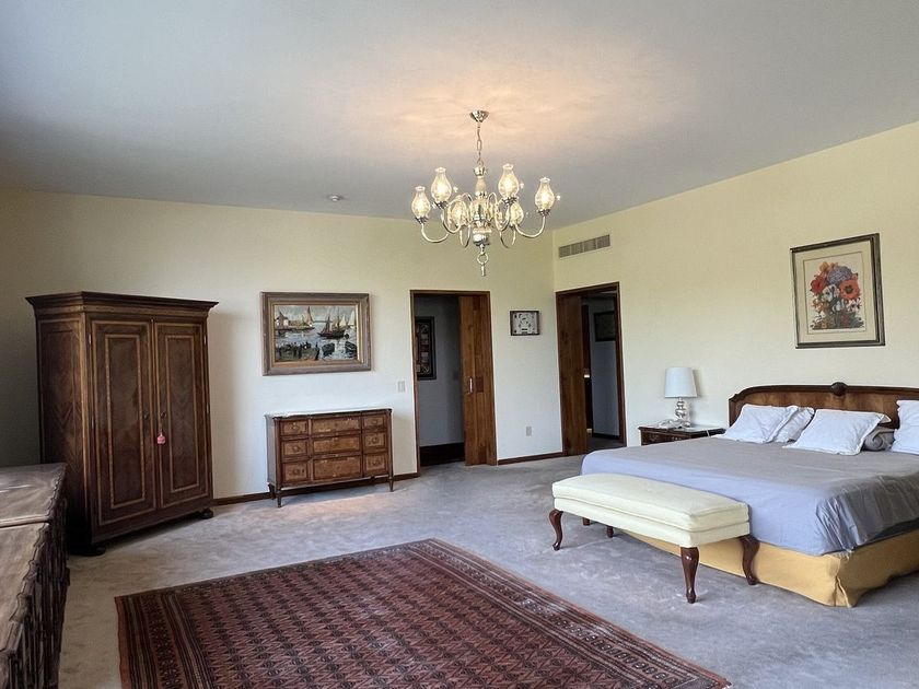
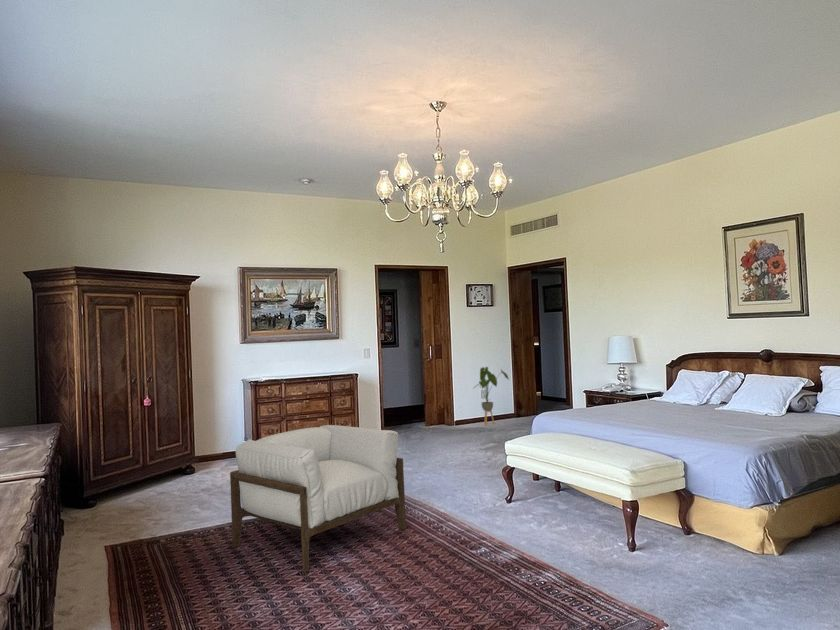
+ armchair [229,424,407,574]
+ house plant [472,366,510,426]
